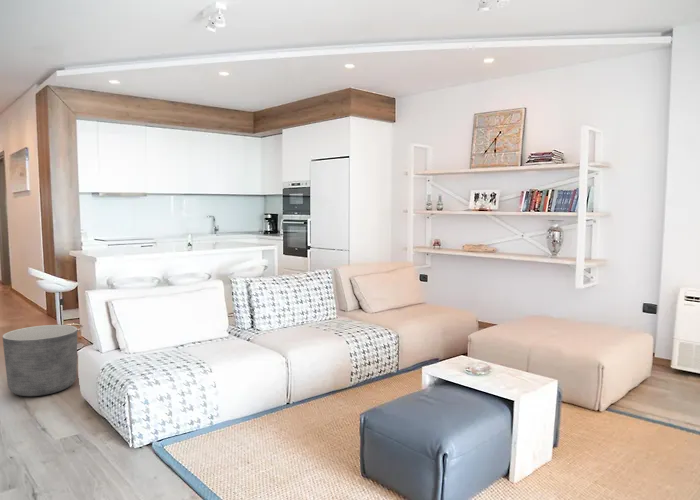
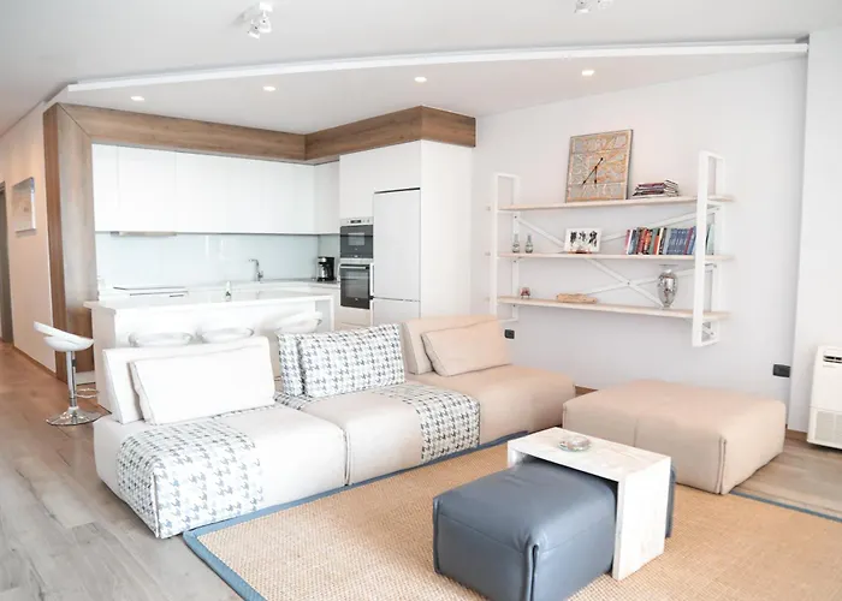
- planter [2,324,78,397]
